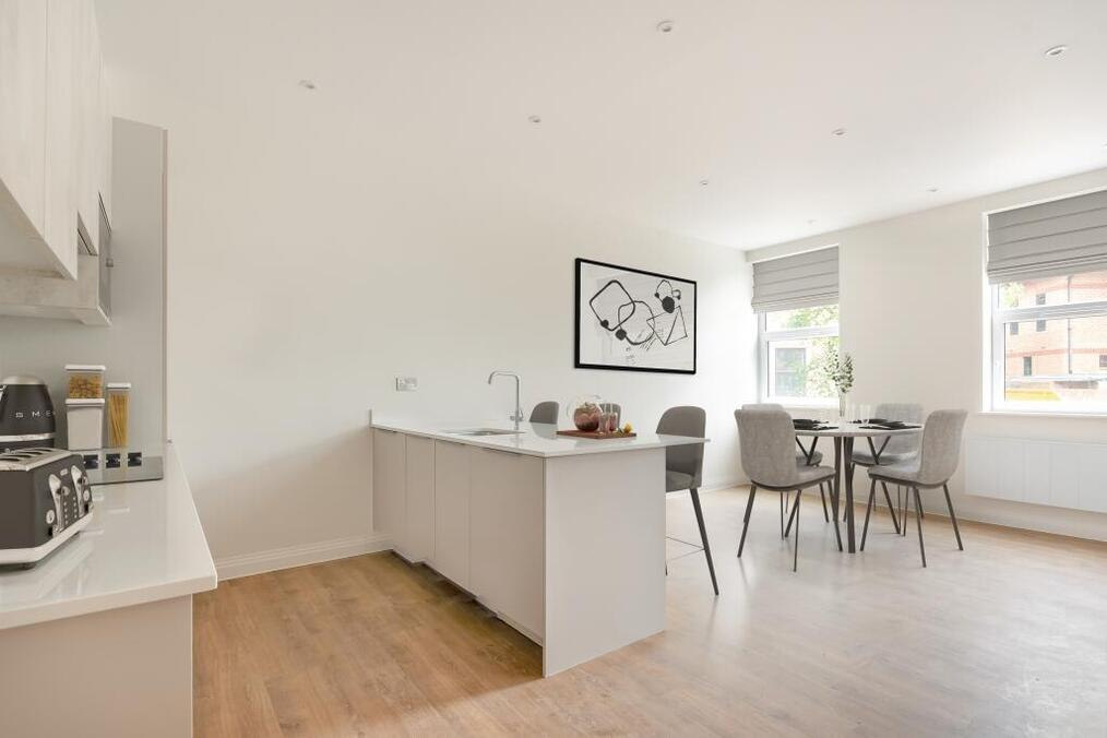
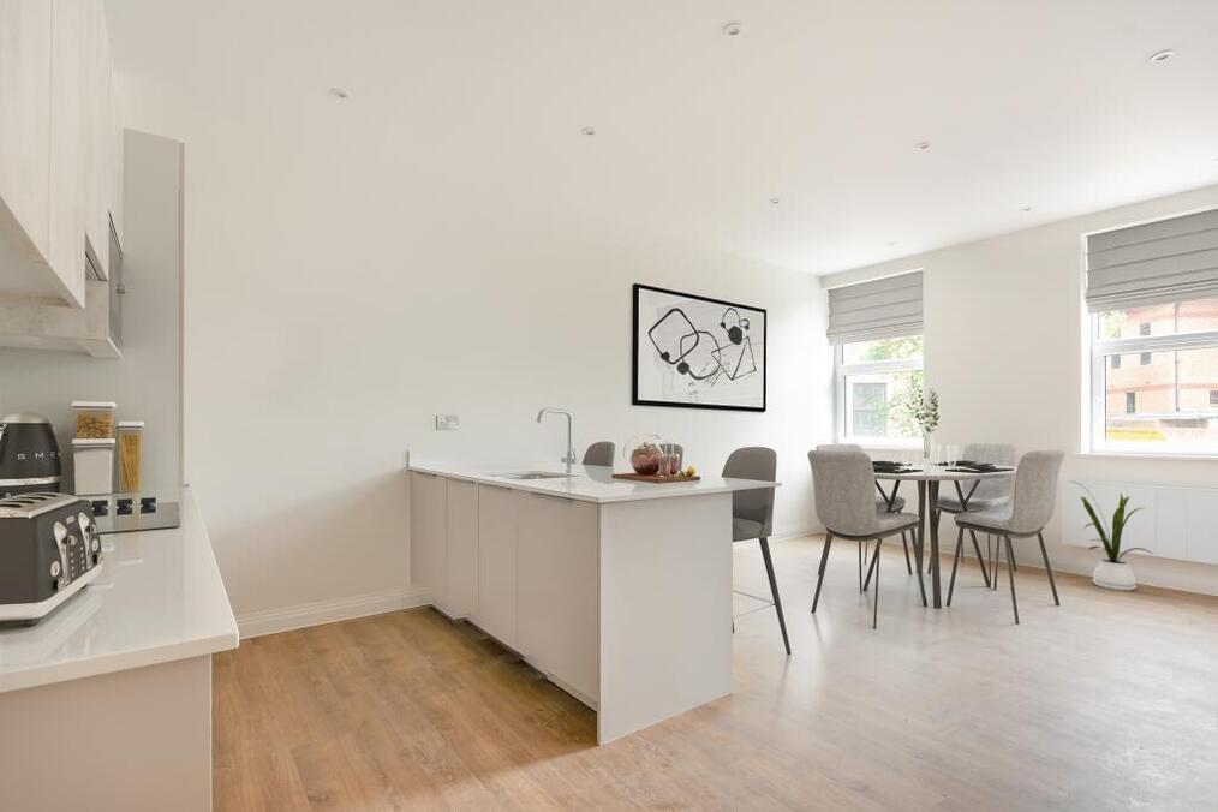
+ house plant [1069,479,1153,592]
